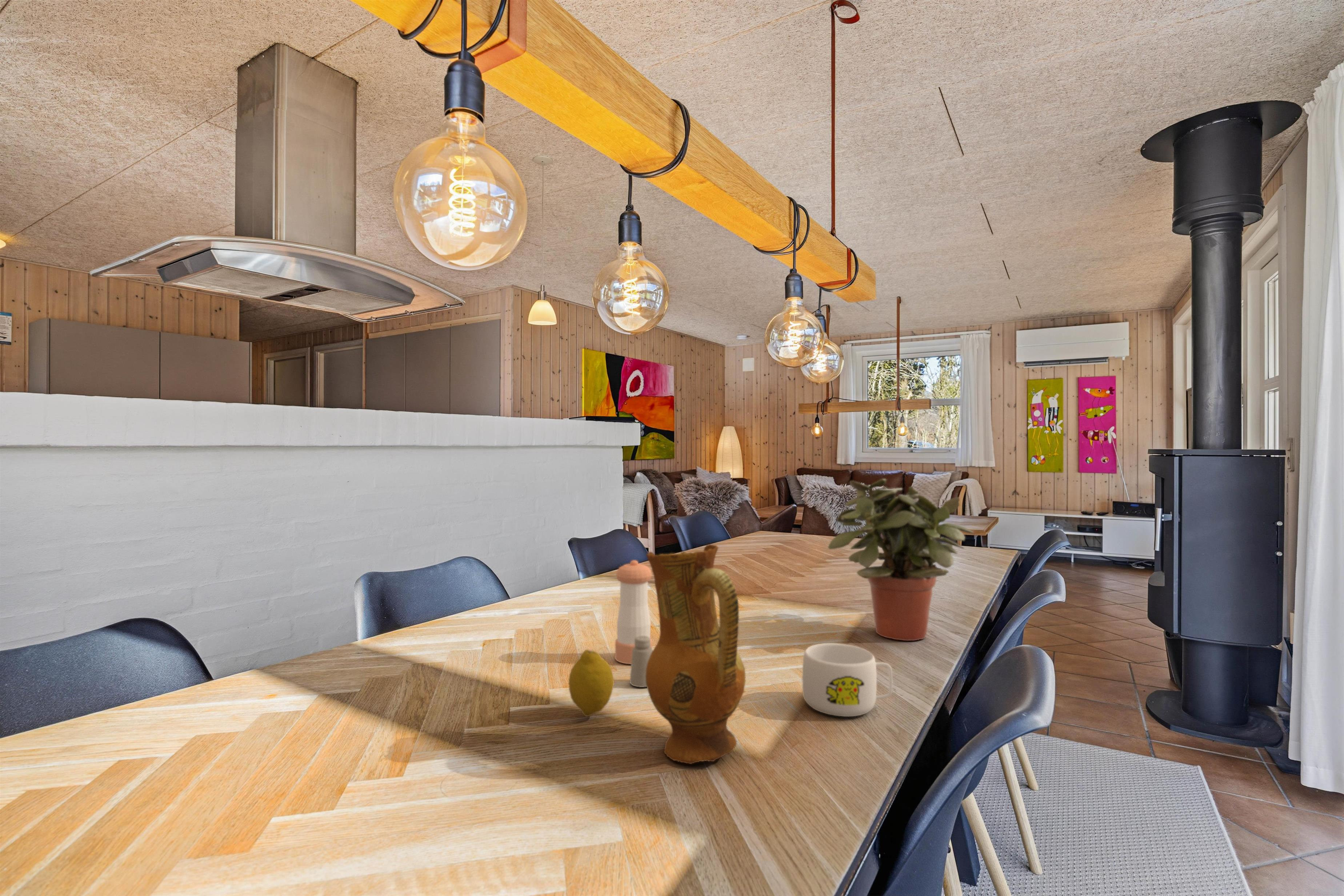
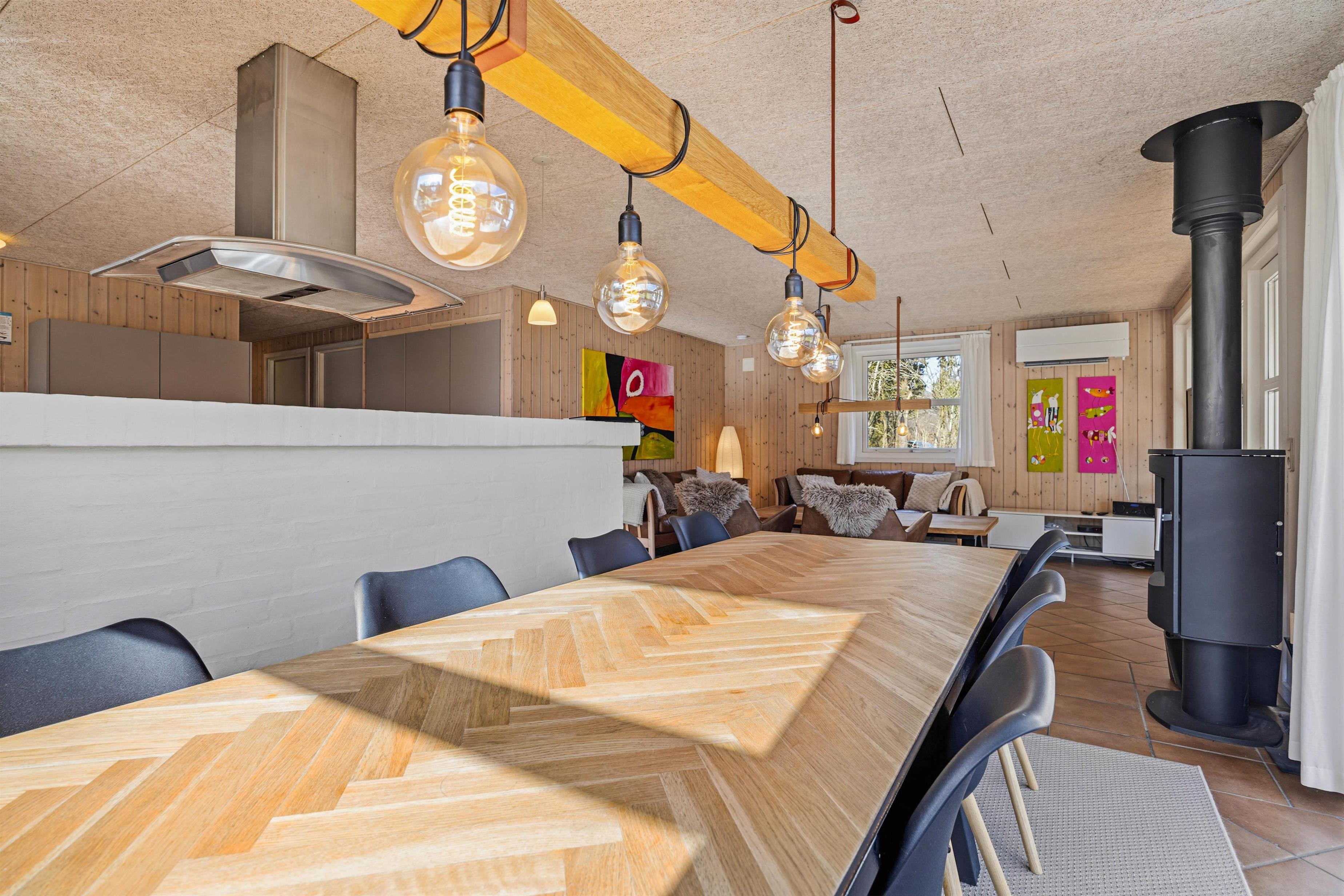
- mug [802,643,893,717]
- pepper shaker [615,560,652,665]
- fruit [568,649,615,717]
- saltshaker [629,636,653,688]
- potted plant [828,478,974,641]
- ceramic jug [645,544,746,764]
